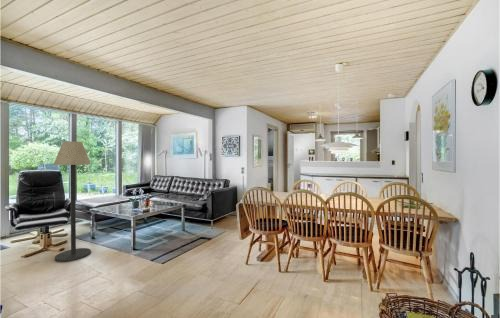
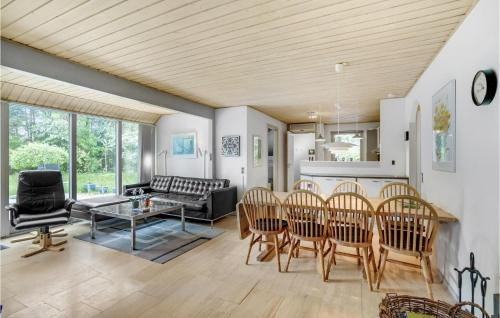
- floor lamp [52,140,92,263]
